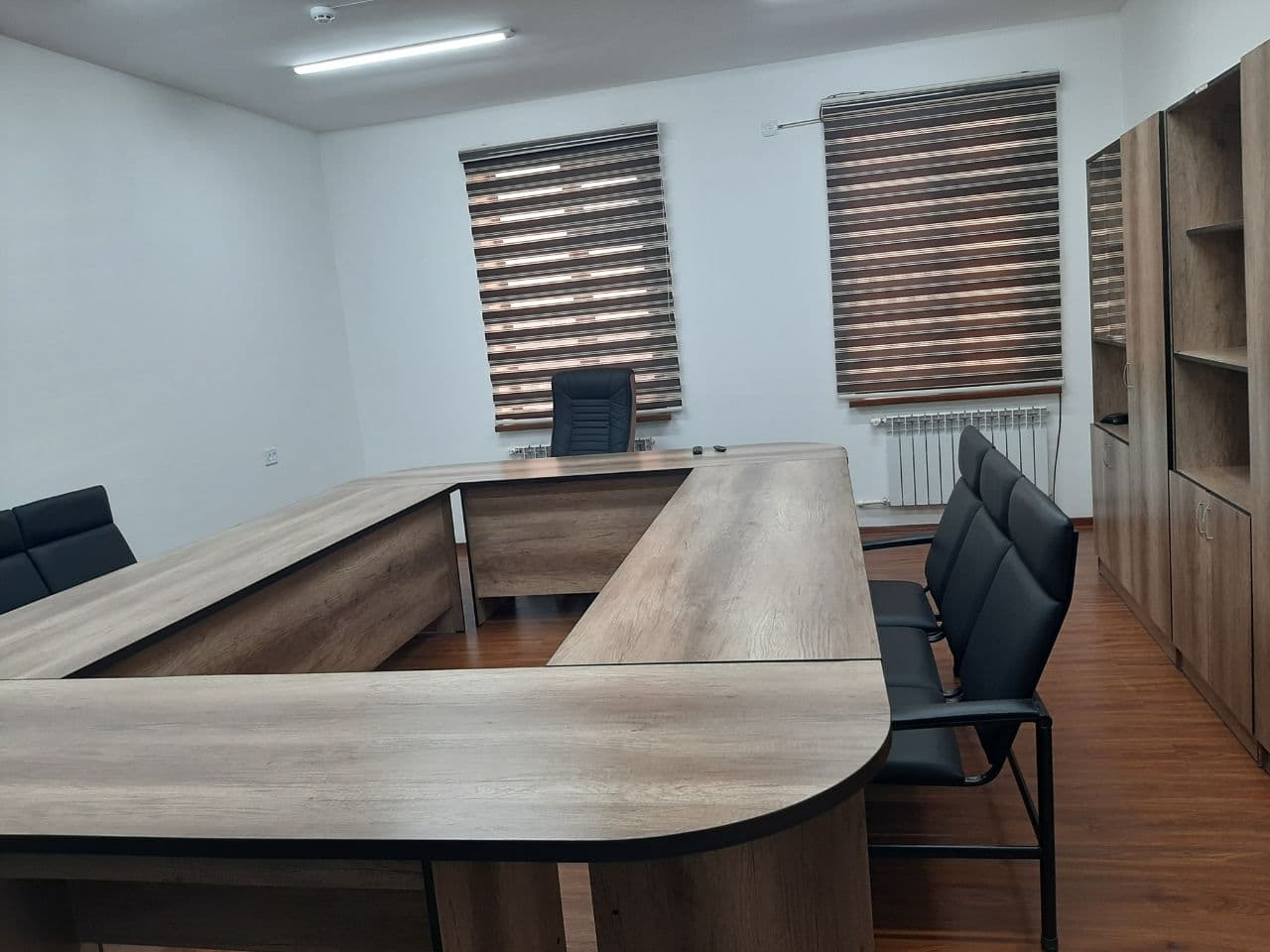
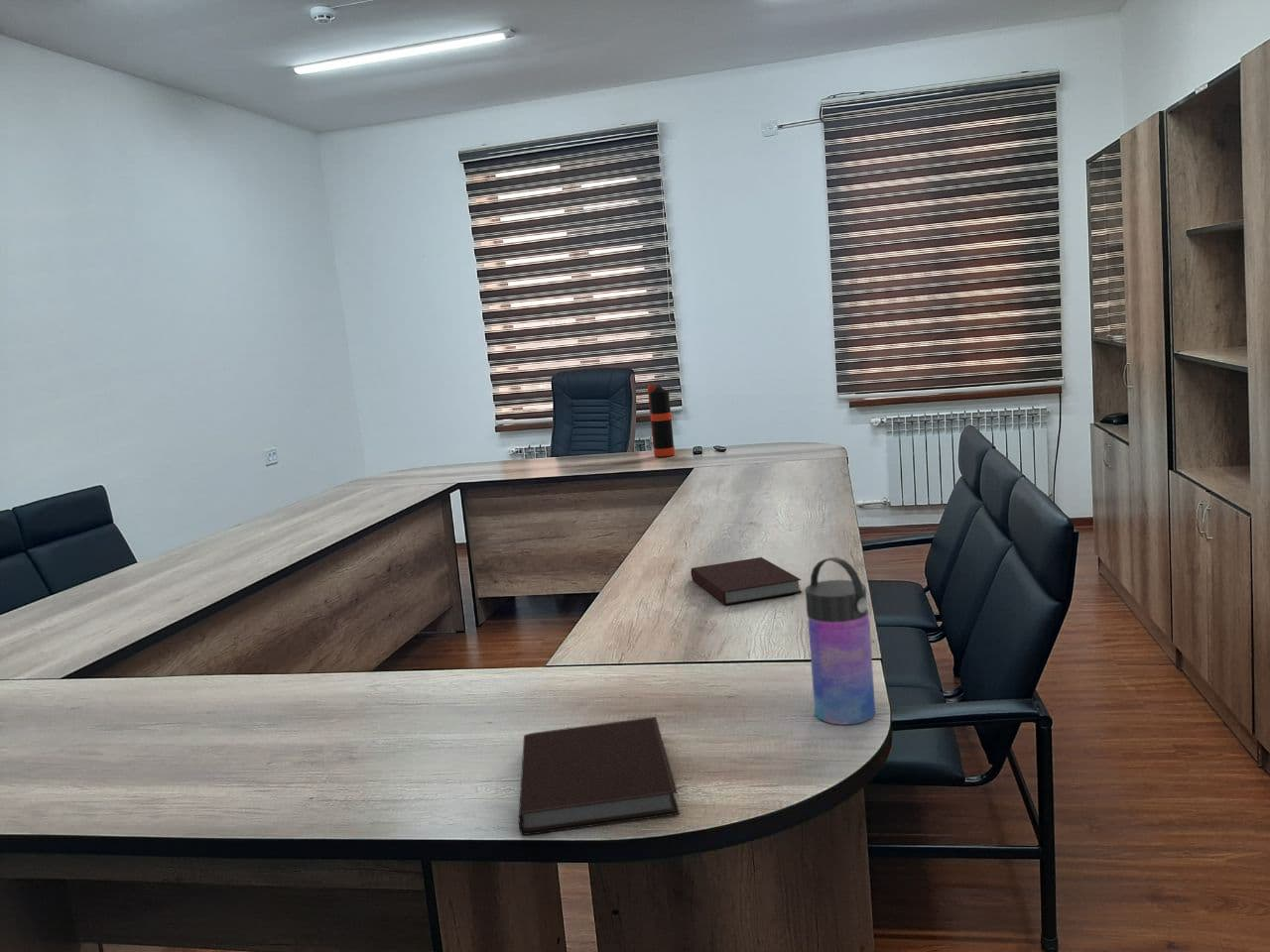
+ notebook [691,556,803,606]
+ bottle [647,383,676,458]
+ water bottle [805,556,876,726]
+ notebook [518,716,681,836]
